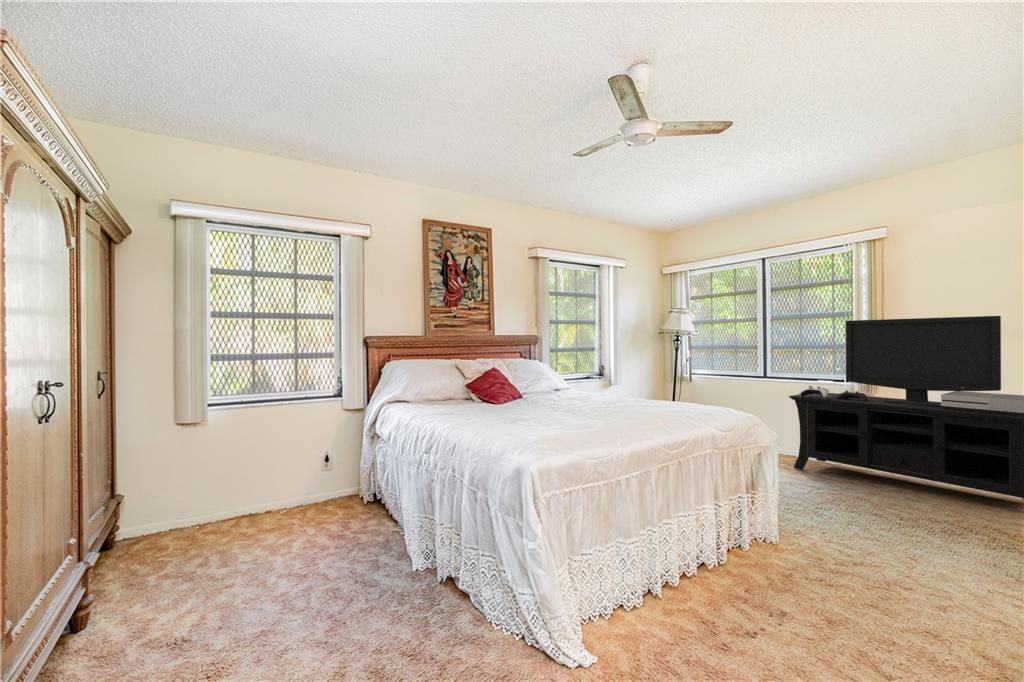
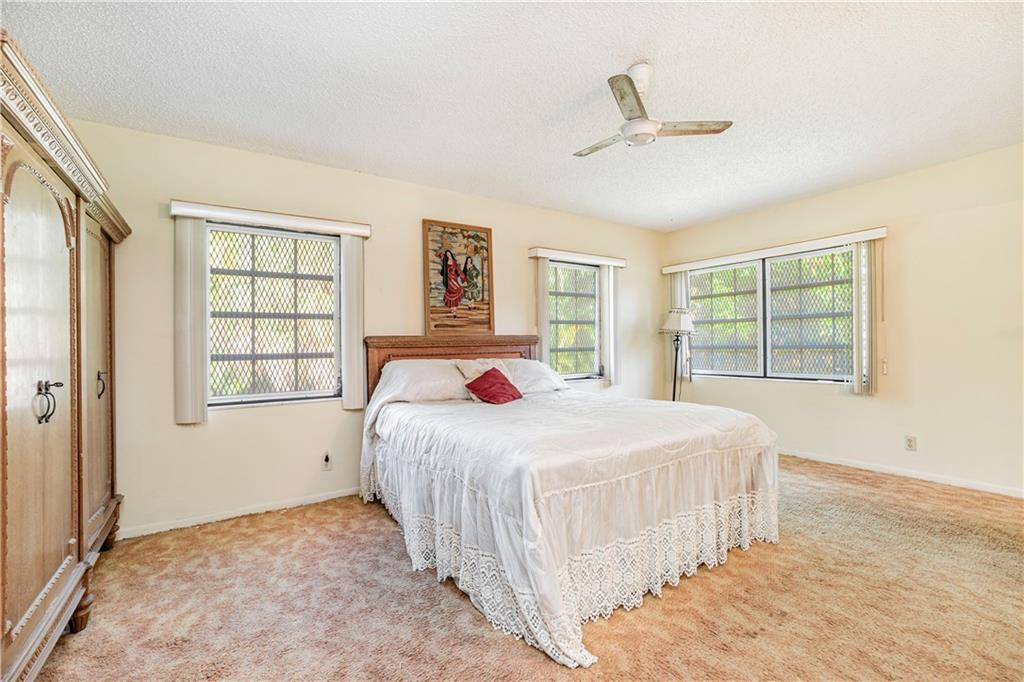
- media console [787,315,1024,501]
